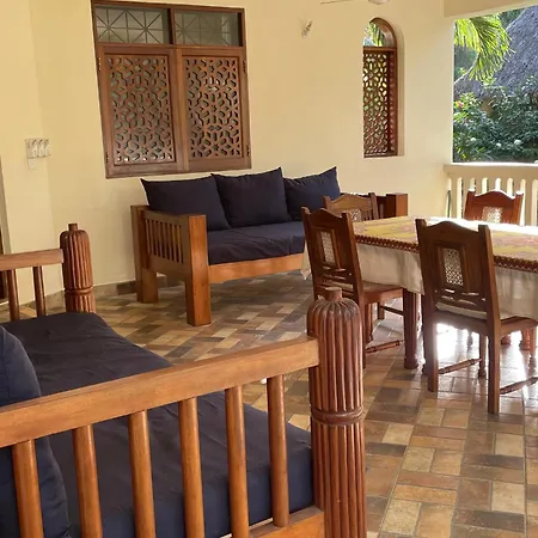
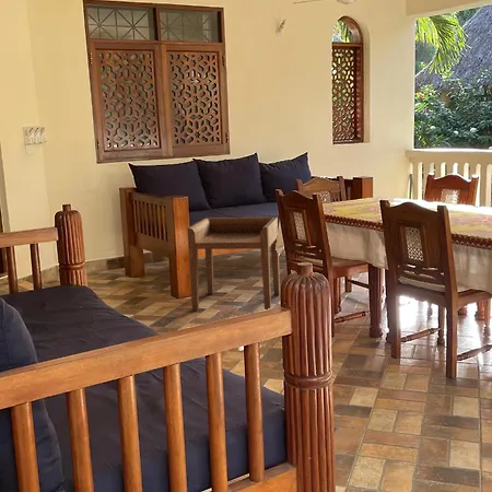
+ side table [186,215,281,312]
